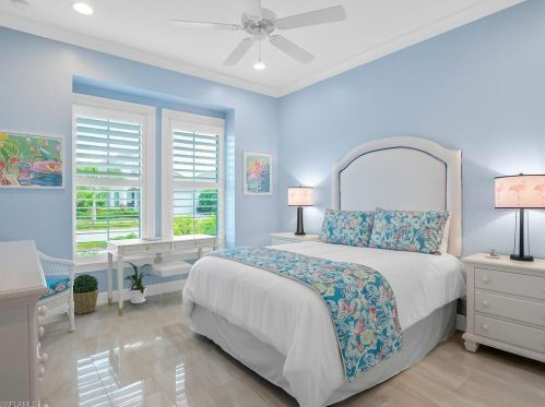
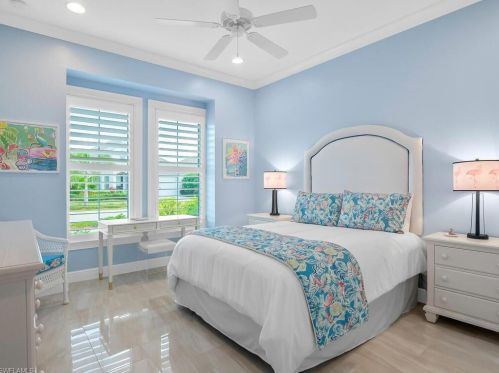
- potted plant [73,273,99,315]
- house plant [122,261,153,304]
